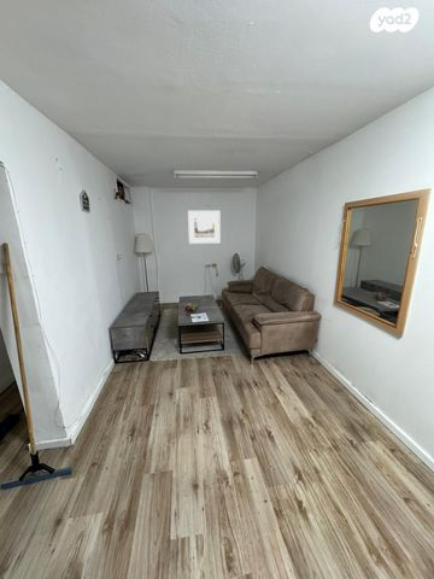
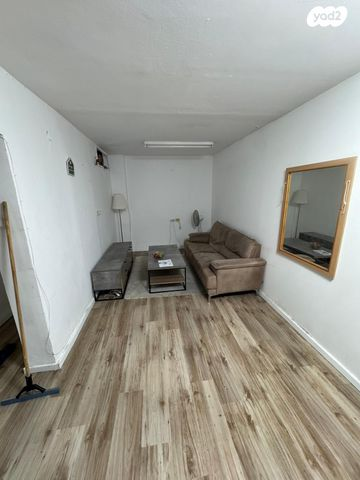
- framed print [187,210,222,245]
